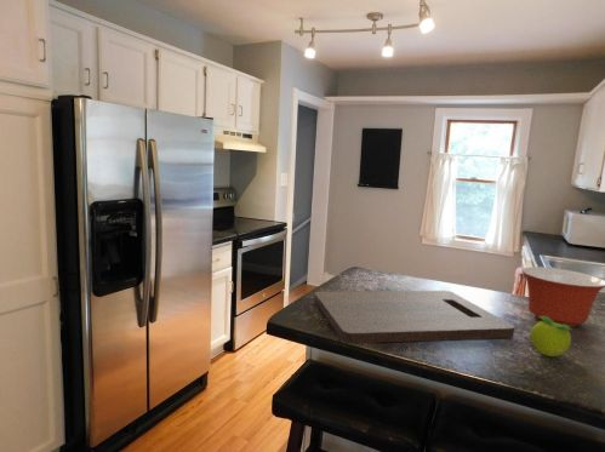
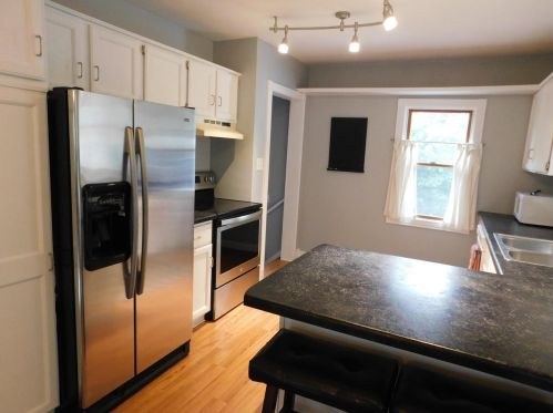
- fruit [529,316,573,357]
- cutting board [314,290,515,344]
- mixing bowl [520,265,605,327]
